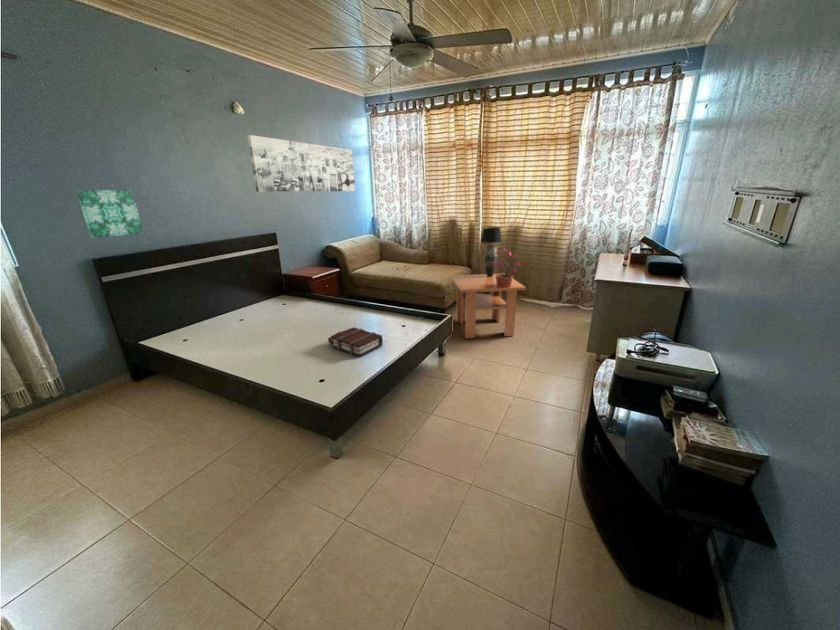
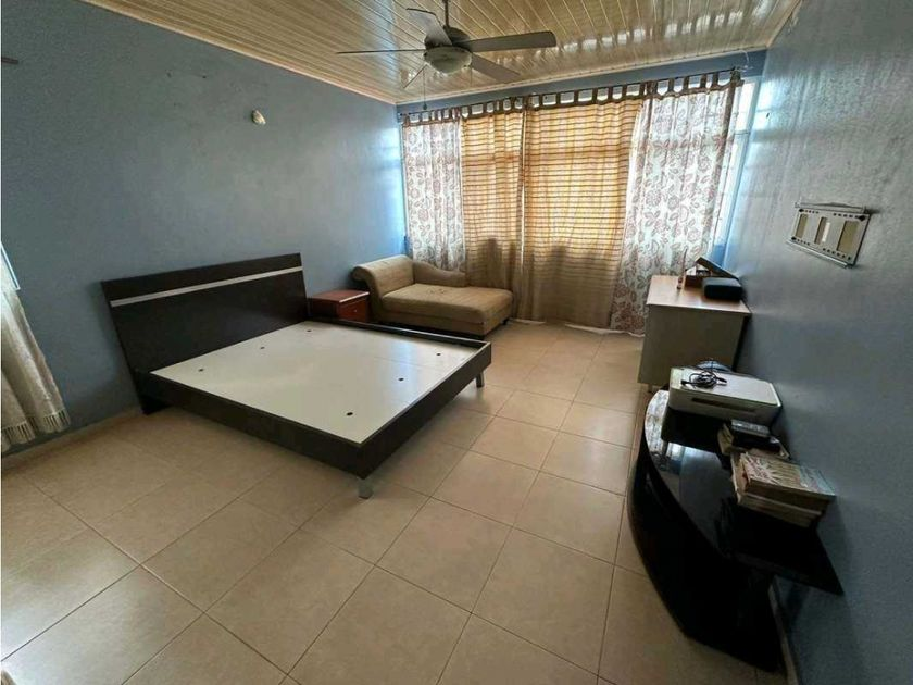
- table lamp [479,226,504,277]
- wall art [75,189,145,239]
- coffee table [450,273,527,339]
- book [327,326,384,358]
- potted plant [493,248,522,288]
- wall art [246,134,356,193]
